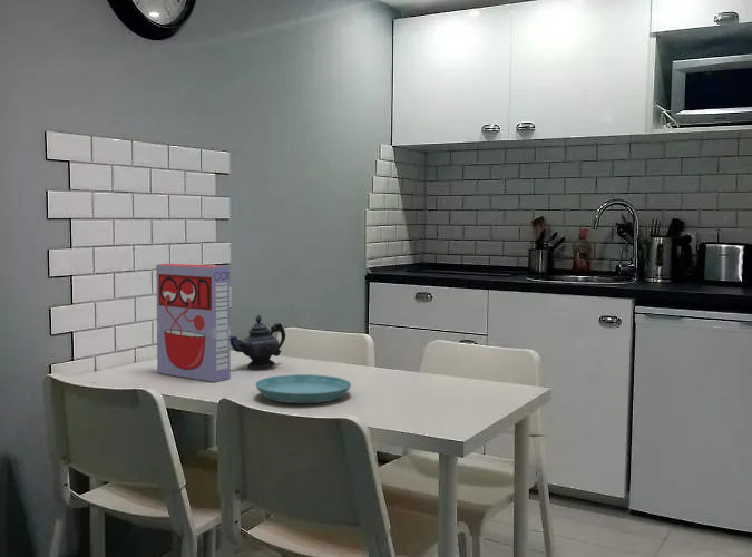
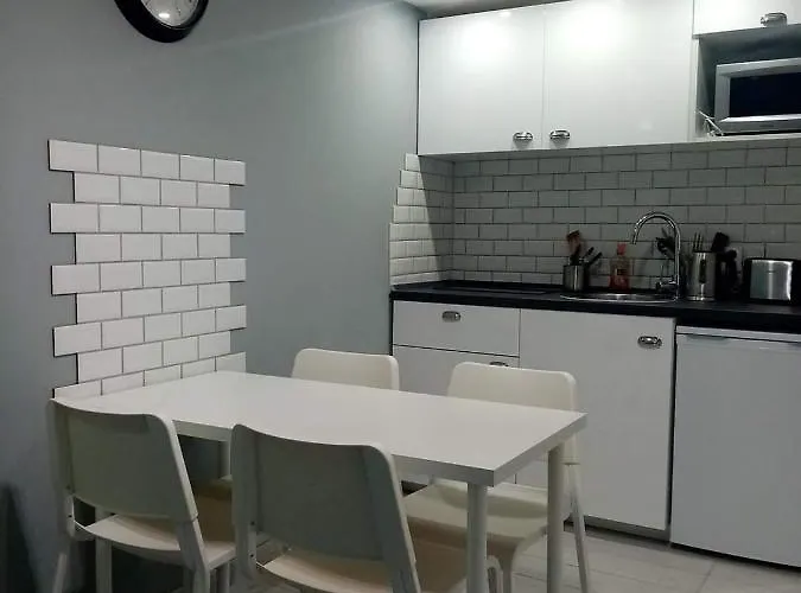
- saucer [254,373,352,404]
- teapot [231,313,286,370]
- cereal box [155,263,232,383]
